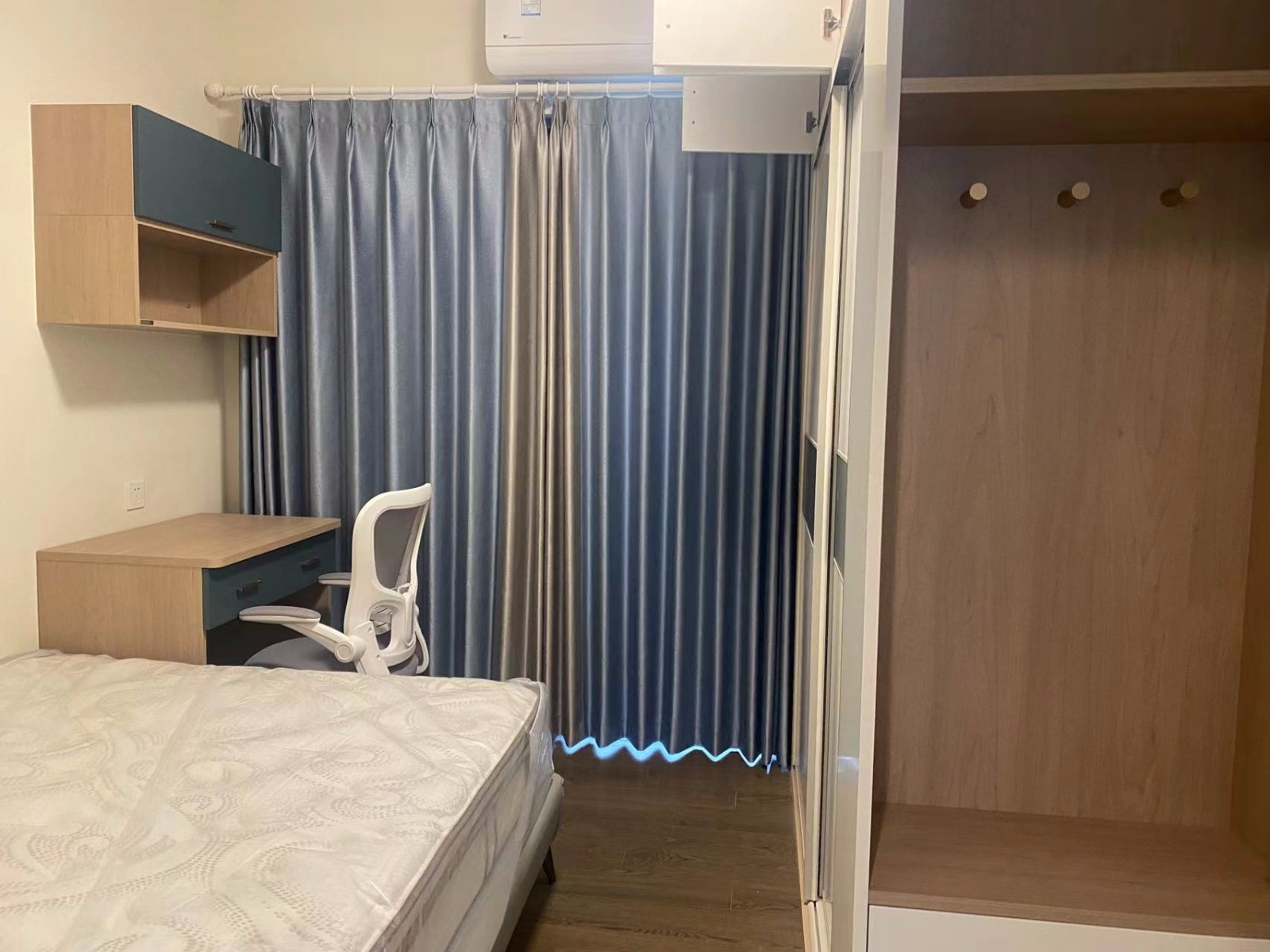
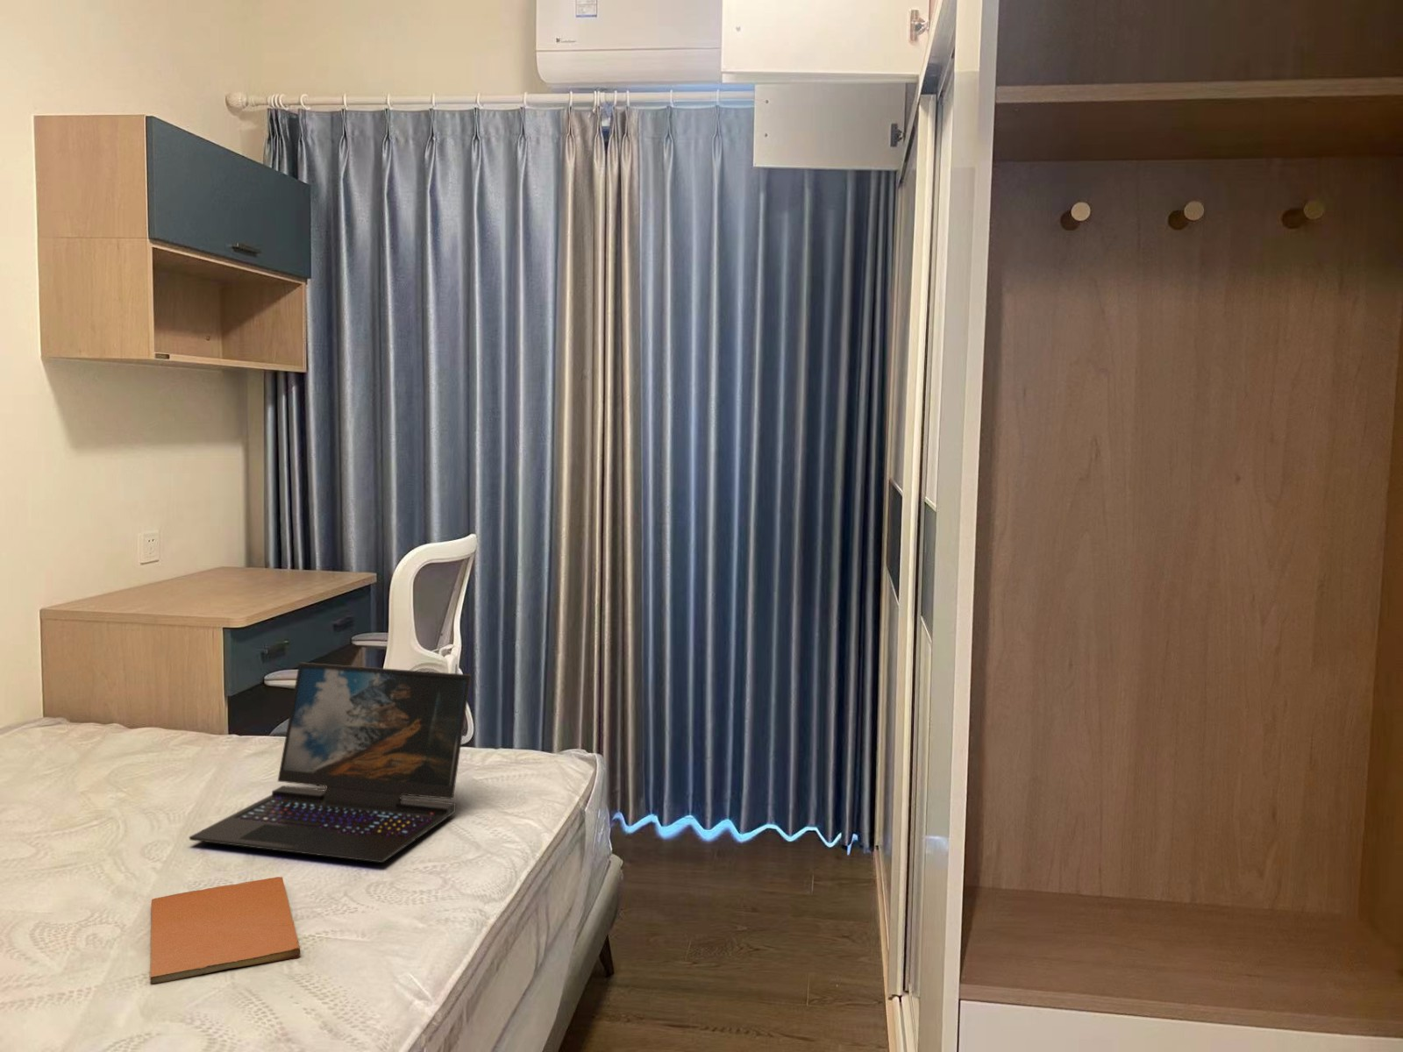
+ book [149,876,300,985]
+ laptop [189,662,472,863]
